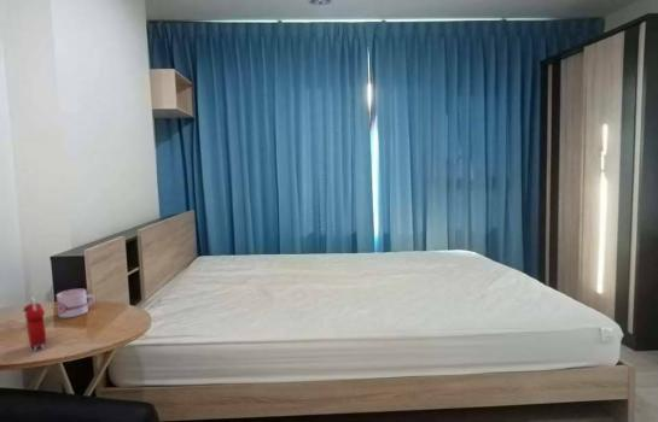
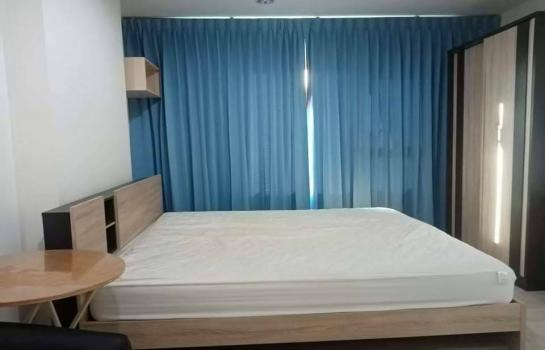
- alarm clock [22,295,47,352]
- mug [56,288,97,318]
